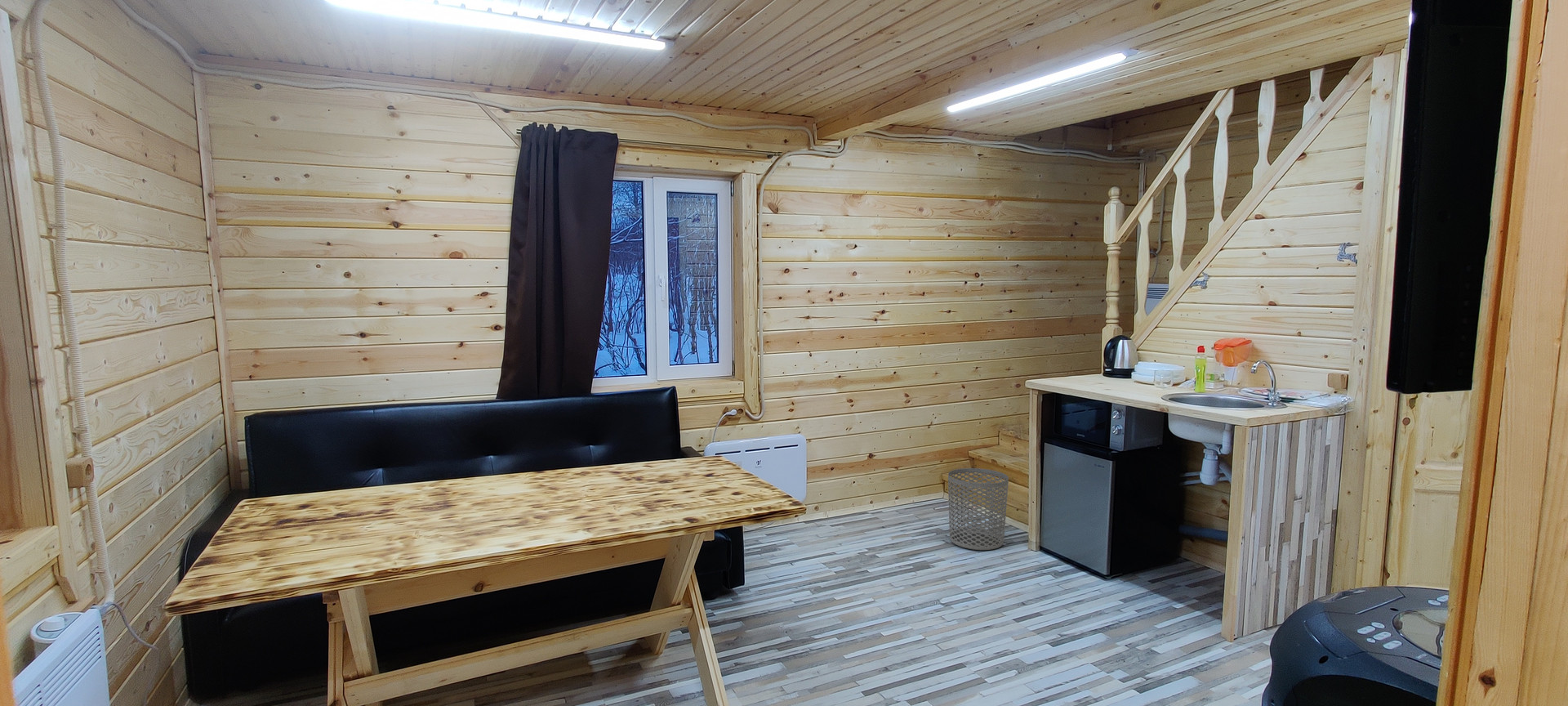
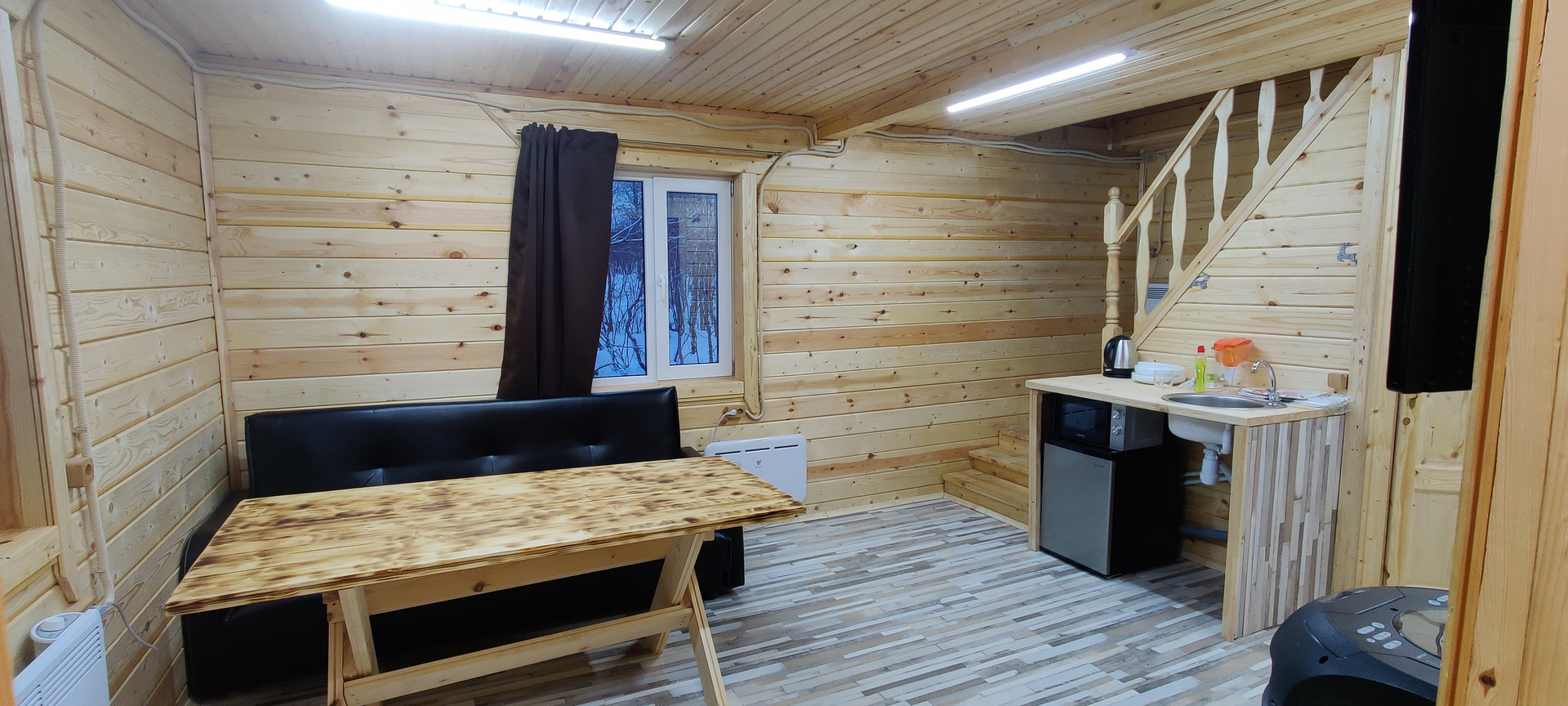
- waste bin [947,467,1009,551]
